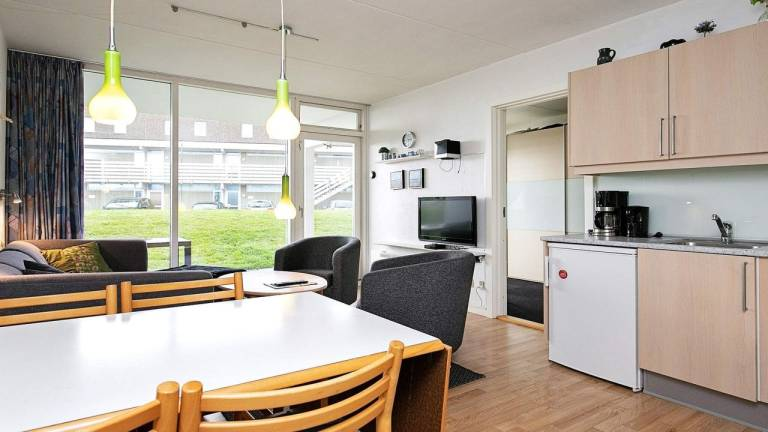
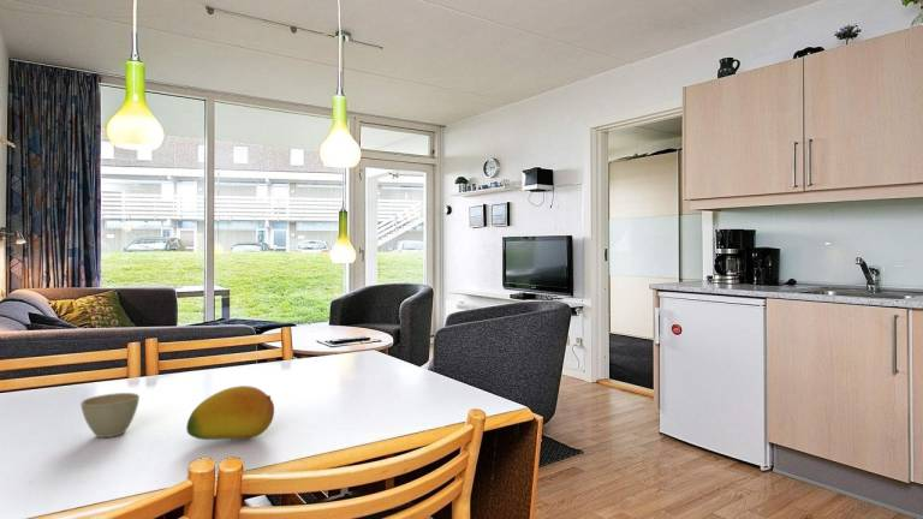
+ flower pot [79,392,141,439]
+ fruit [185,384,275,441]
